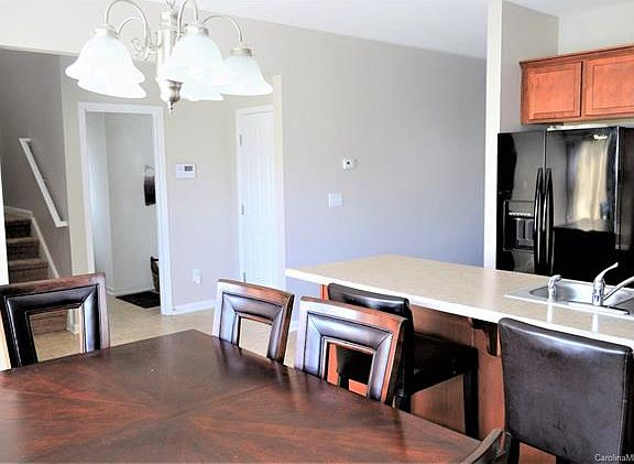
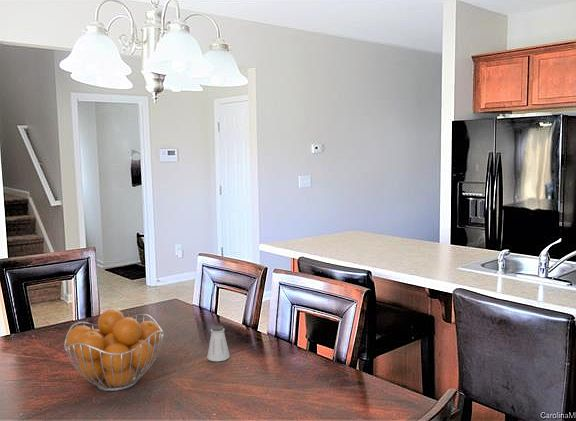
+ saltshaker [206,325,231,362]
+ fruit basket [63,308,165,392]
